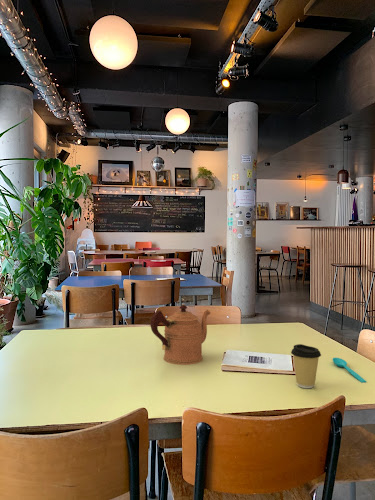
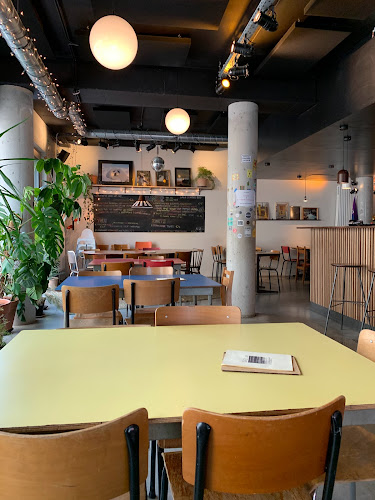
- spoon [332,357,367,383]
- coffeepot [150,303,211,366]
- coffee cup [290,343,322,389]
